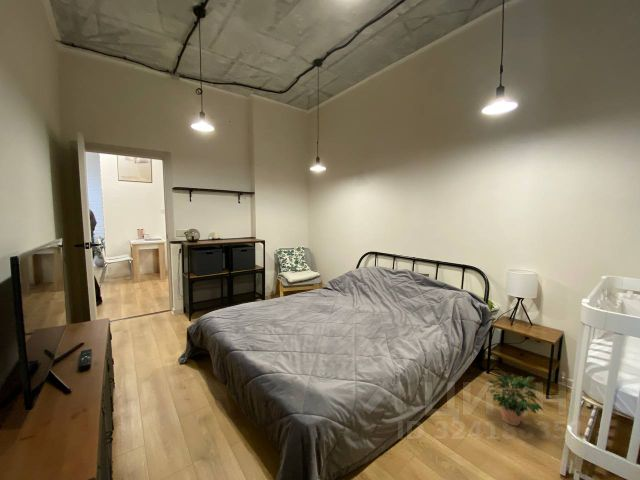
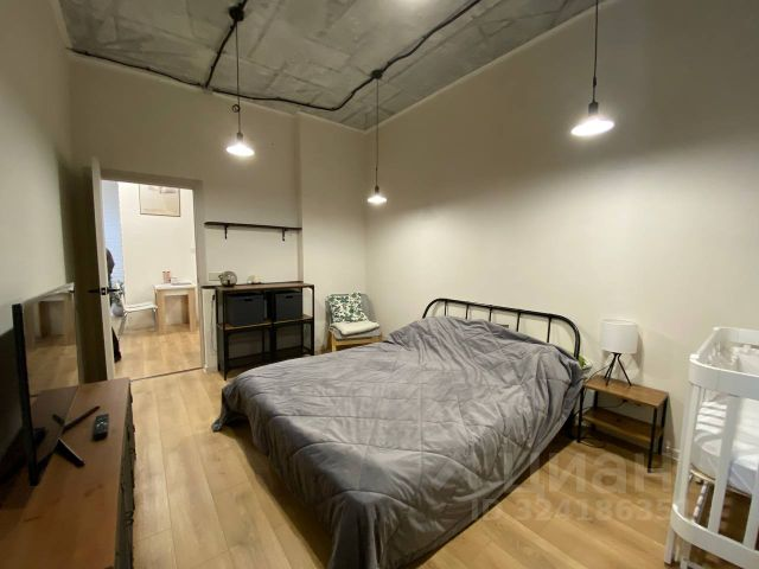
- potted plant [485,370,544,427]
